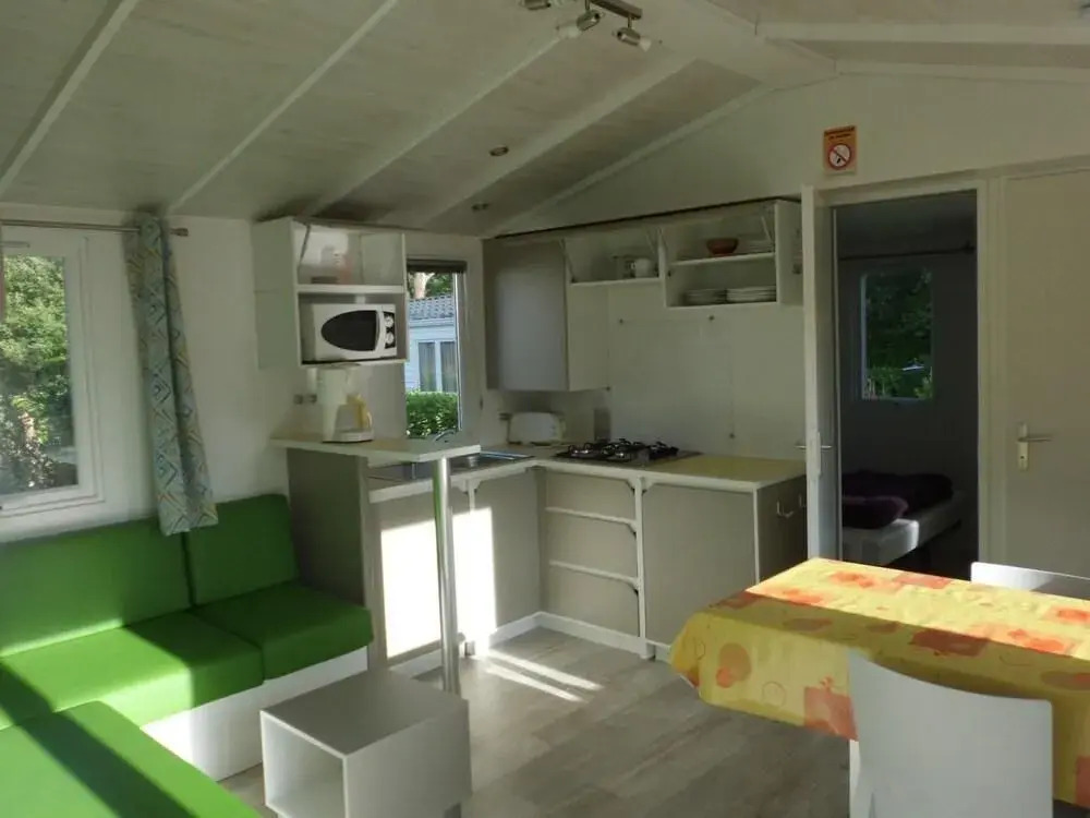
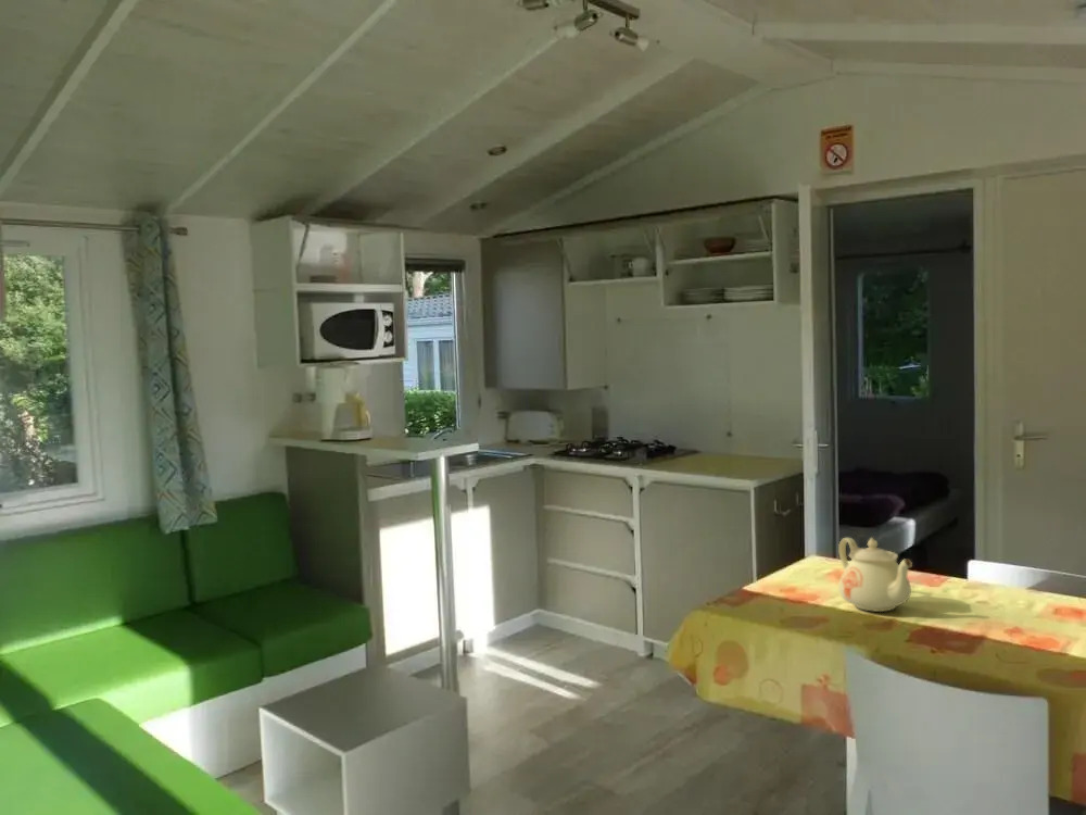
+ teapot [837,537,913,613]
